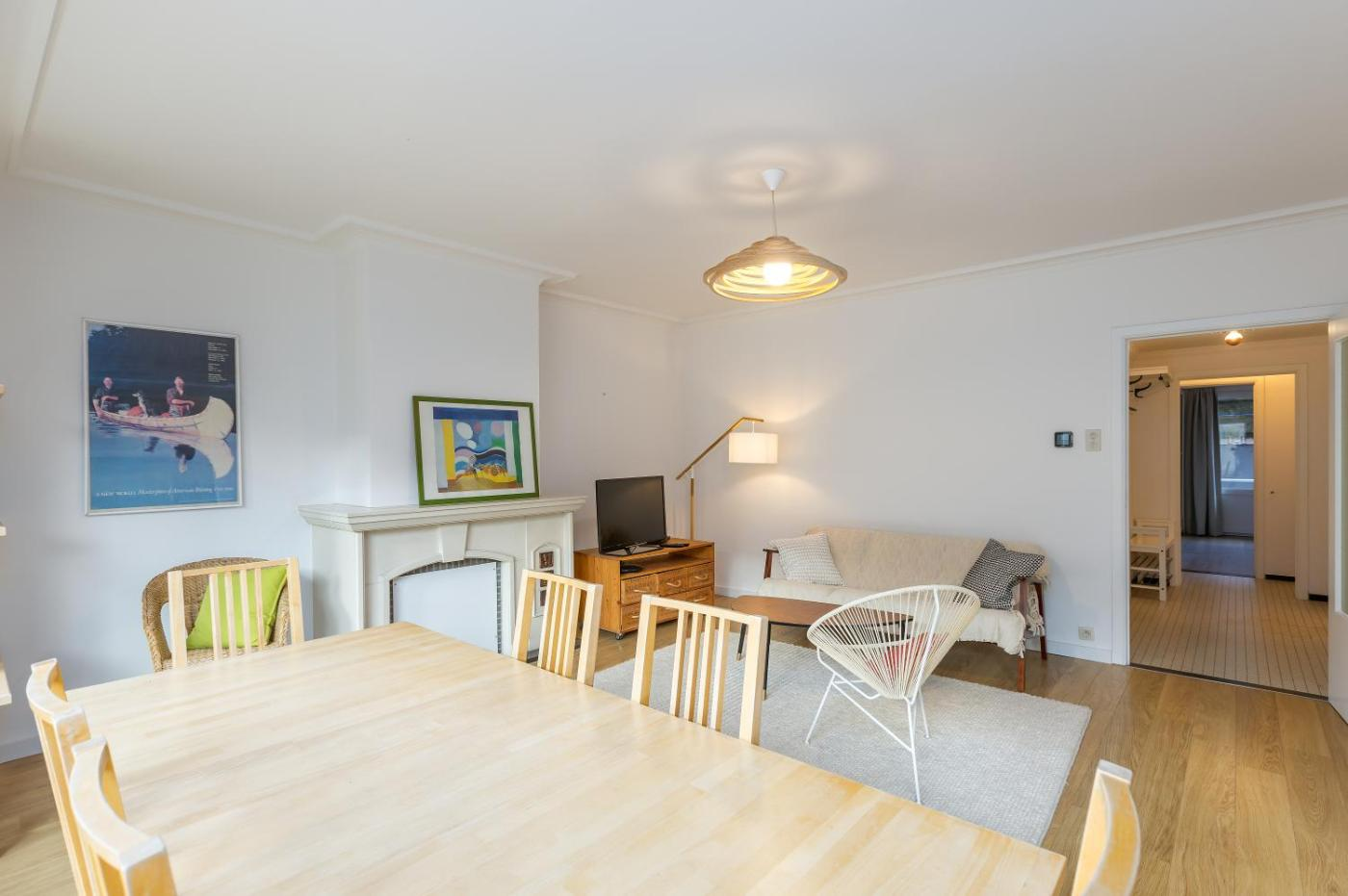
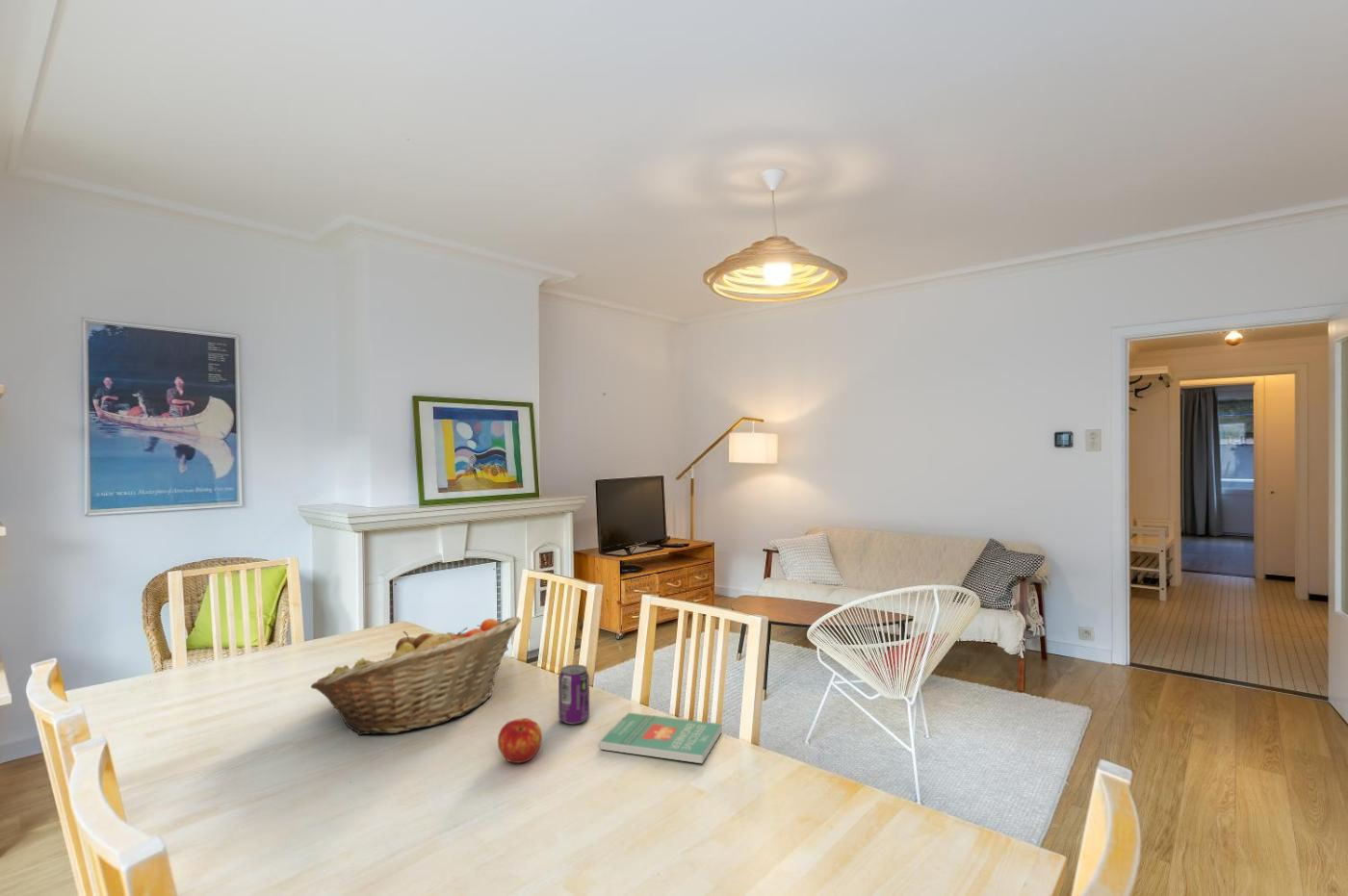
+ fruit basket [310,616,522,736]
+ book [599,712,723,764]
+ apple [497,717,543,764]
+ beverage can [557,664,590,726]
